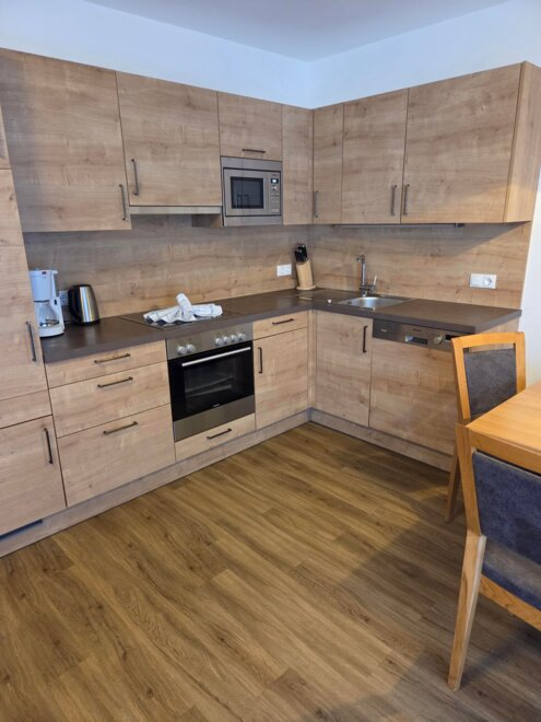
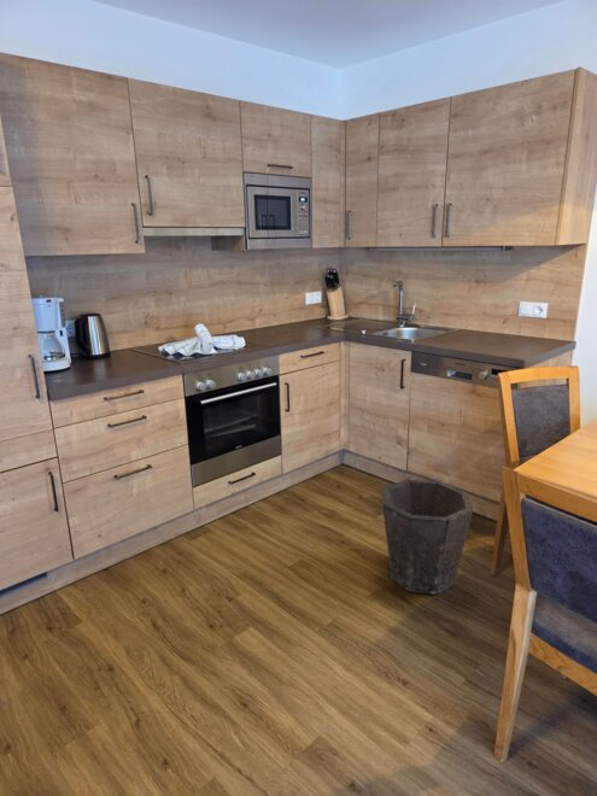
+ waste bin [381,479,474,596]
